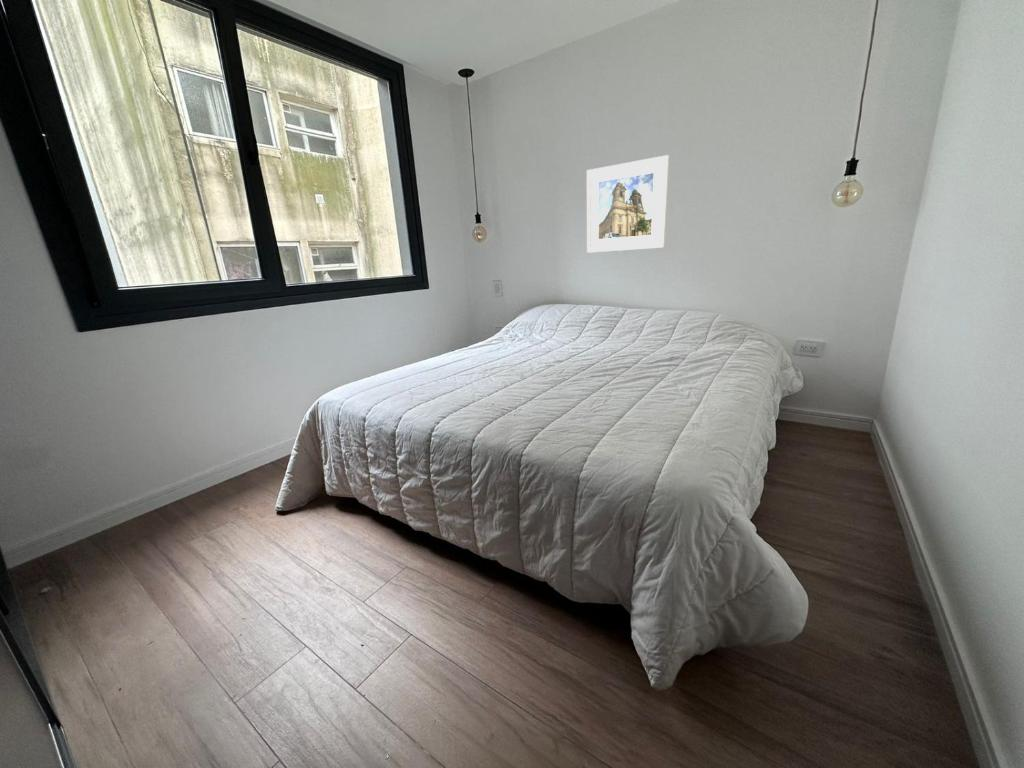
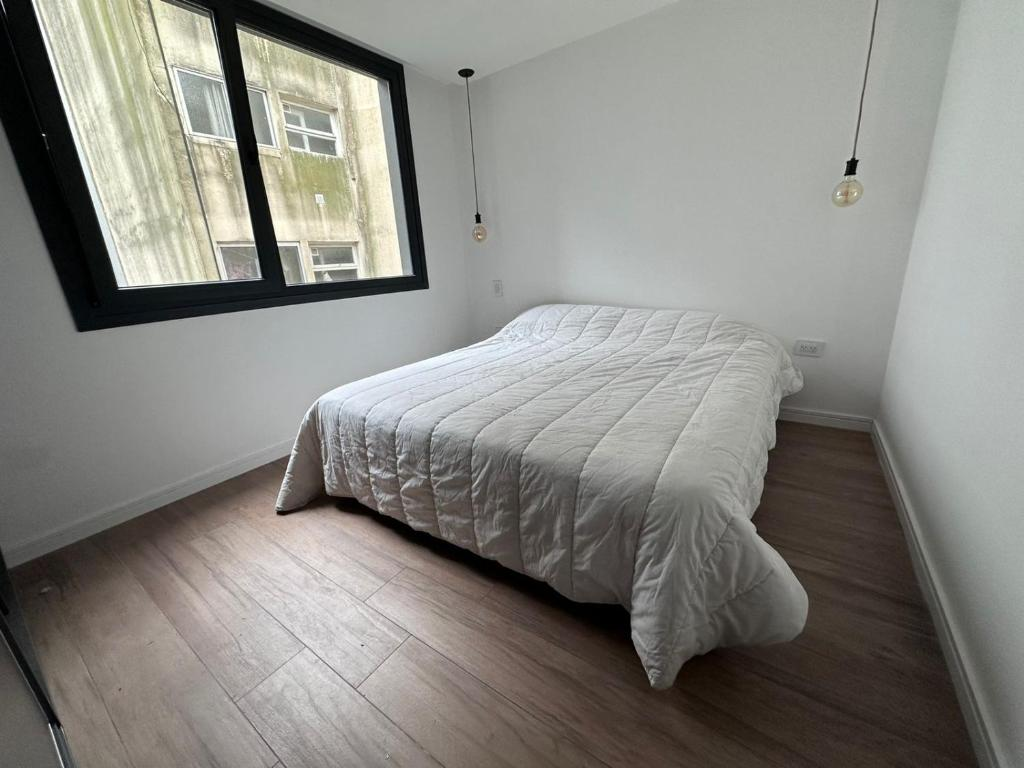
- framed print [586,154,670,254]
